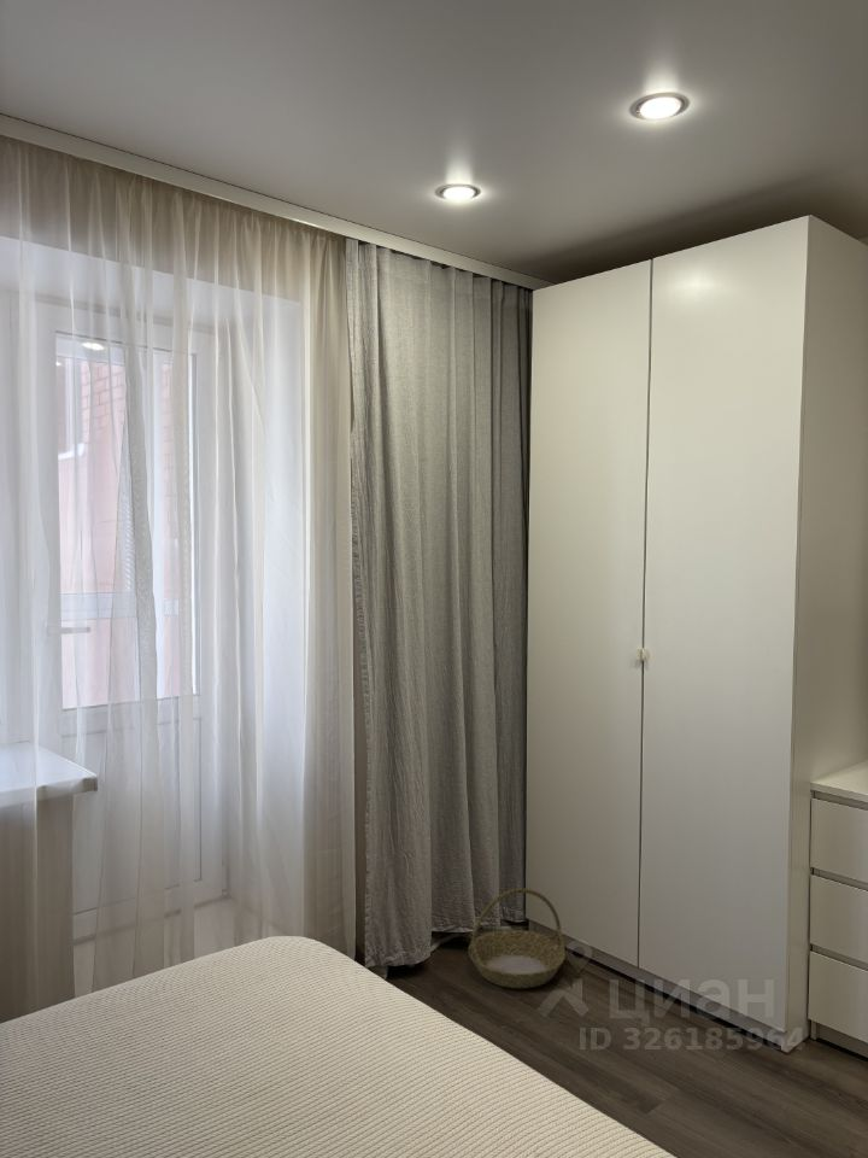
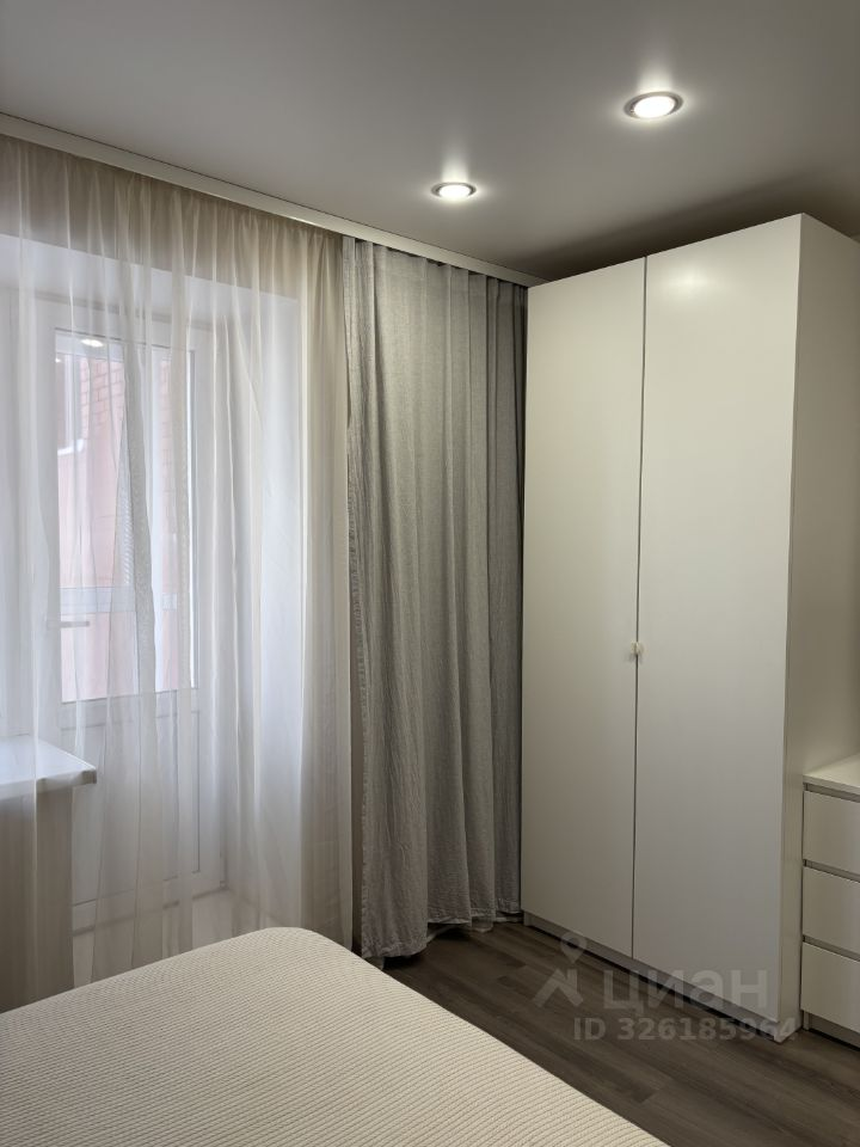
- basket [467,888,567,989]
